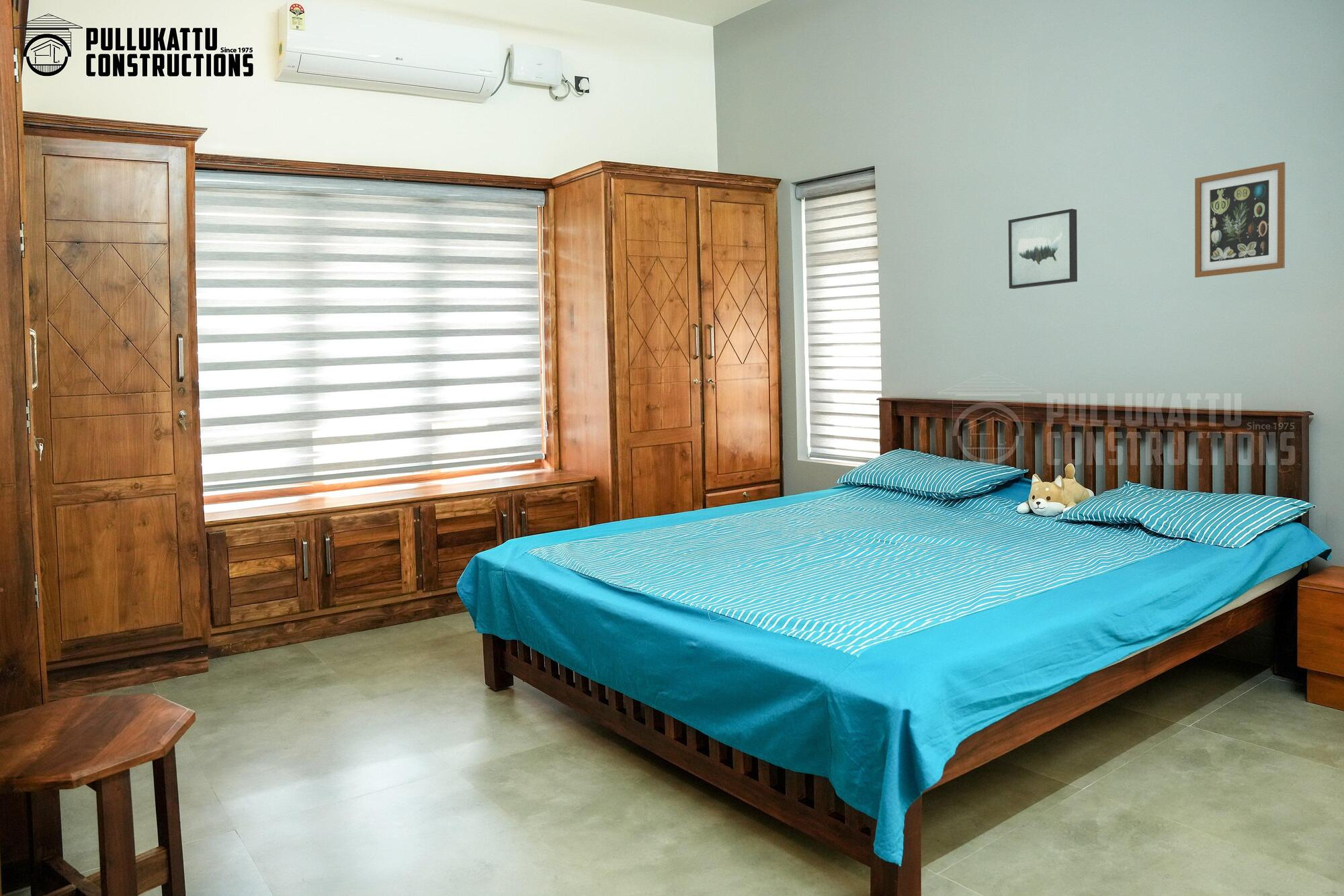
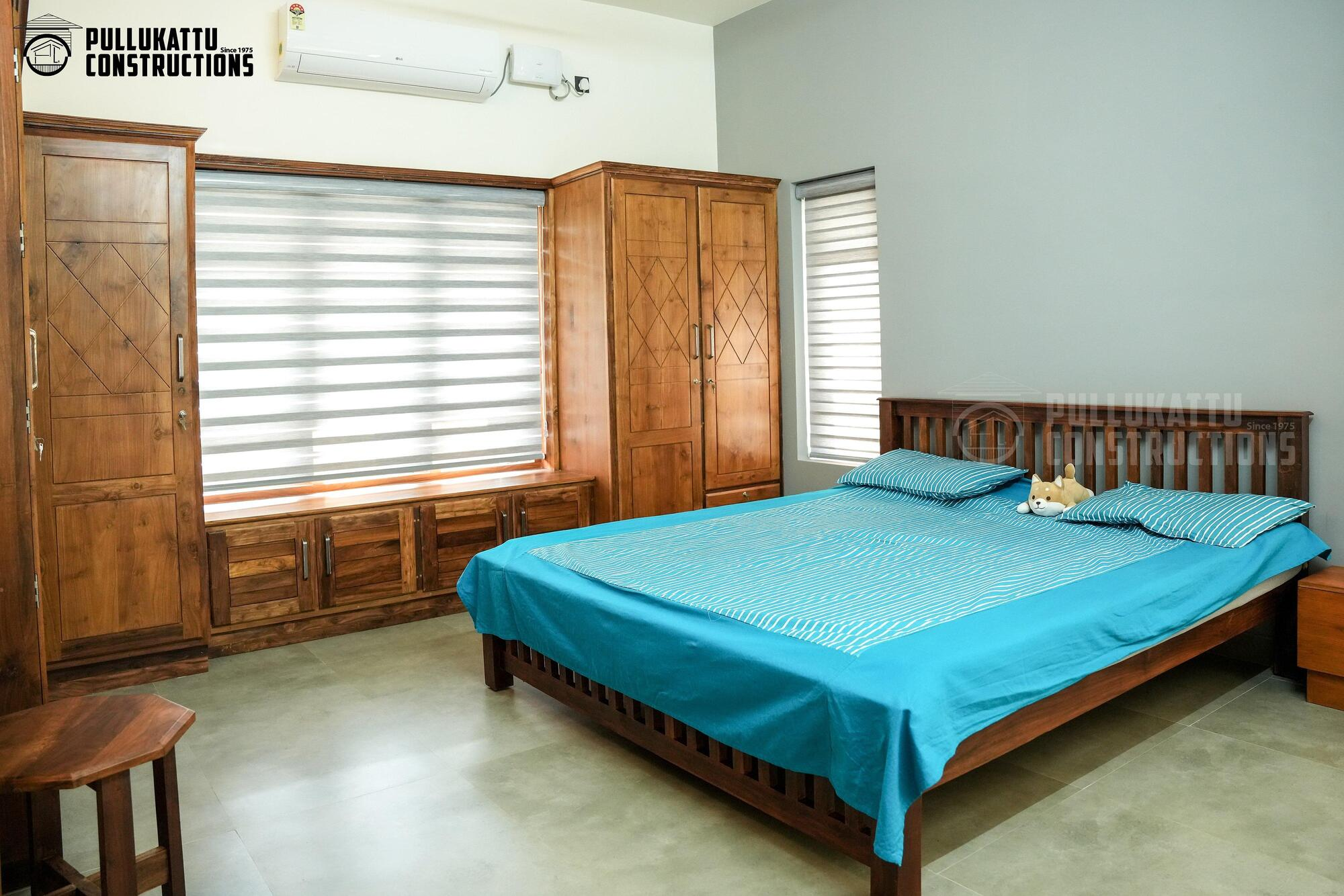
- wall art [1008,208,1078,289]
- wall art [1194,161,1286,278]
